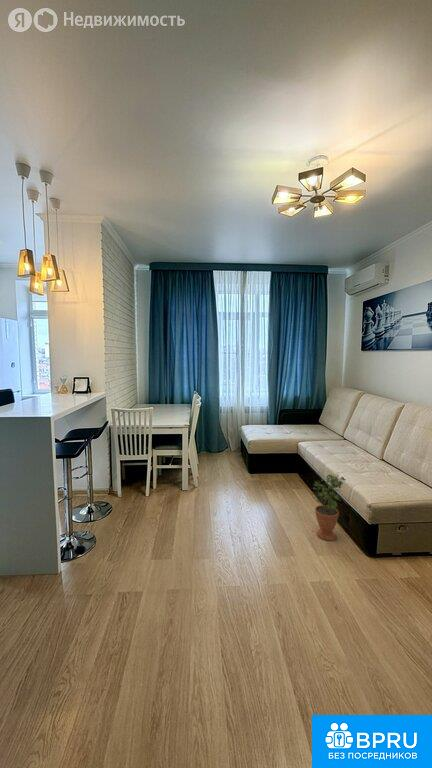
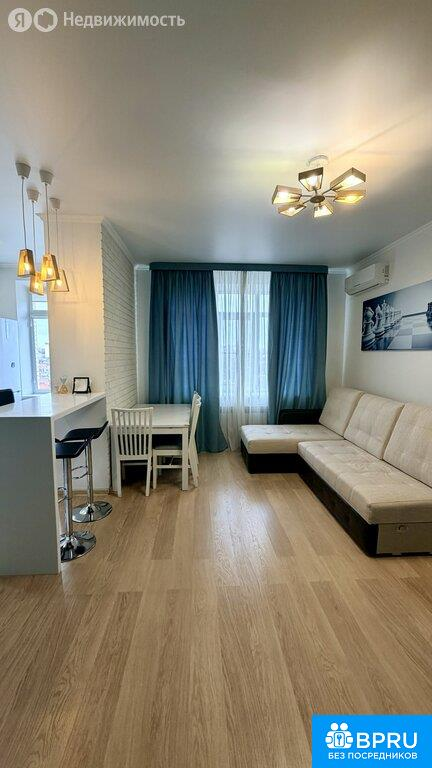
- potted plant [311,471,346,541]
